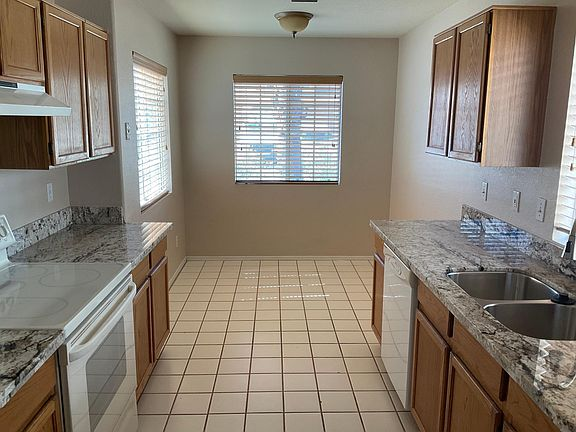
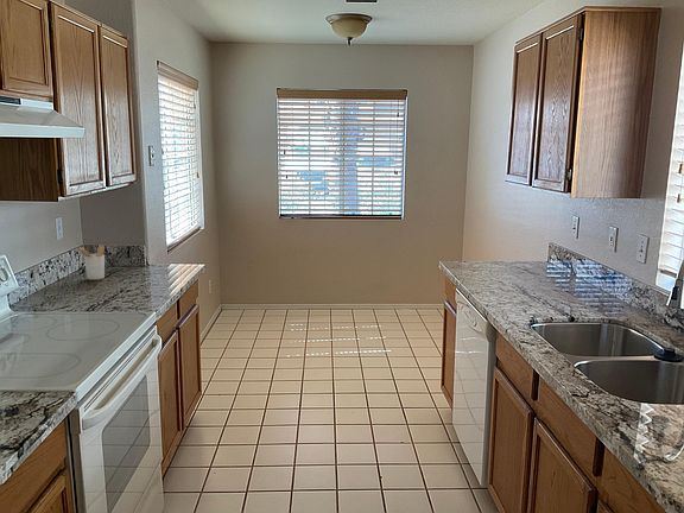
+ utensil holder [76,243,106,281]
